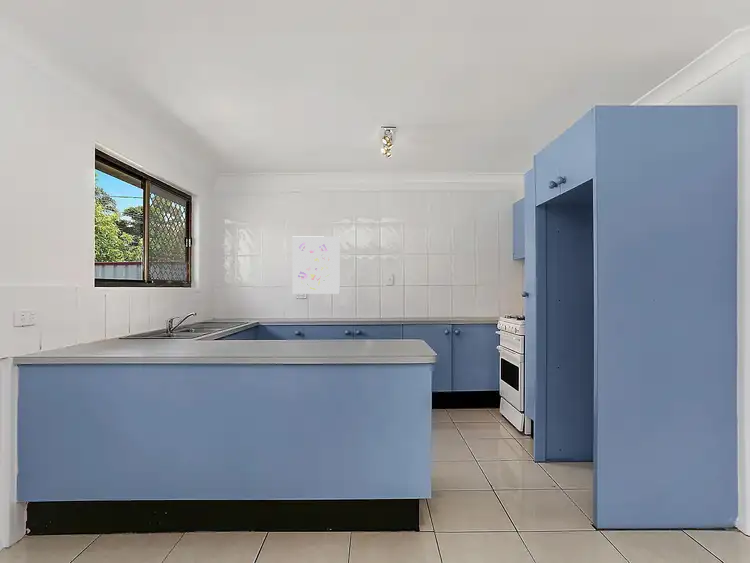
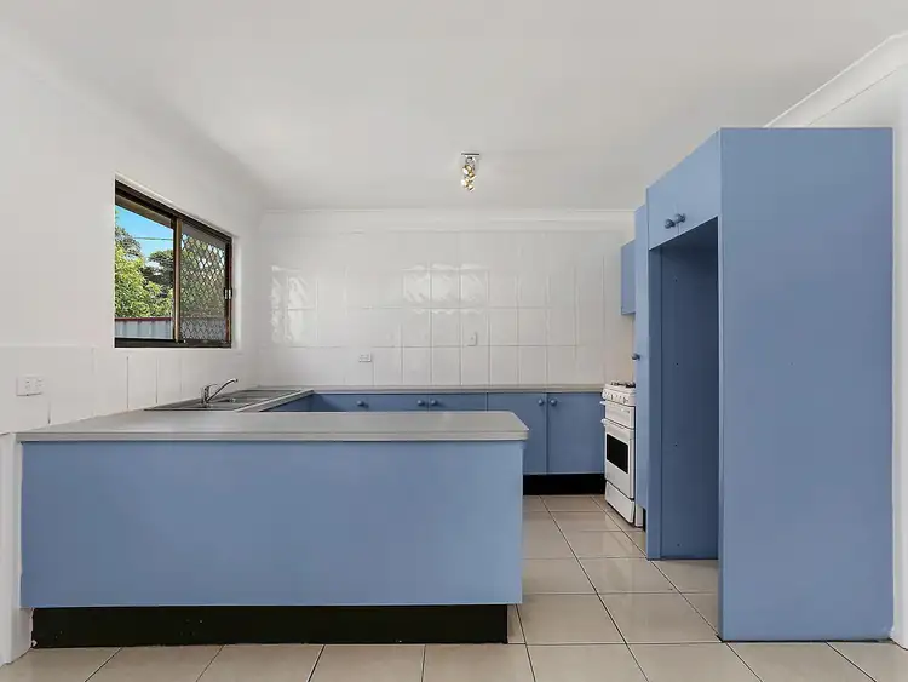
- wall art [291,235,341,295]
